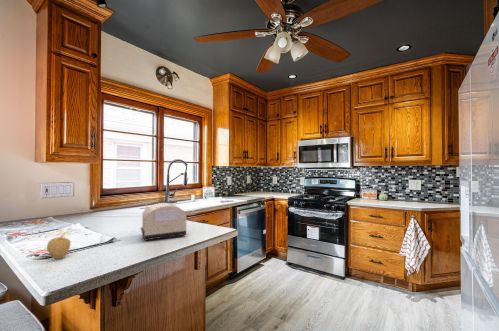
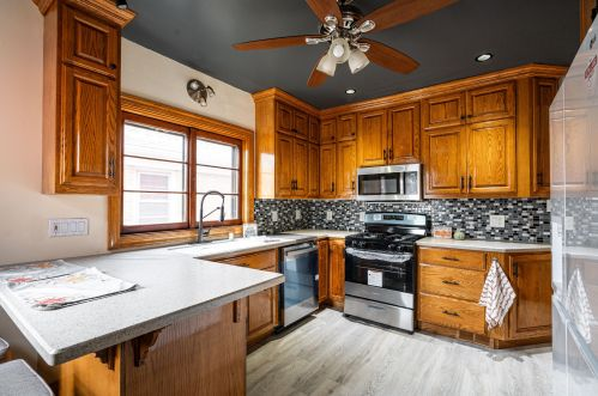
- fruit [46,232,72,260]
- toaster [139,202,187,242]
